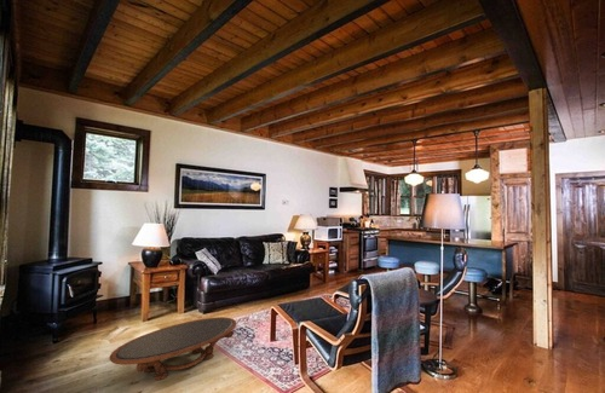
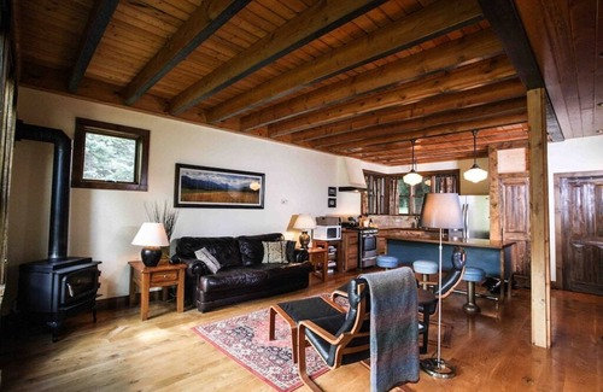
- coffee table [109,316,238,381]
